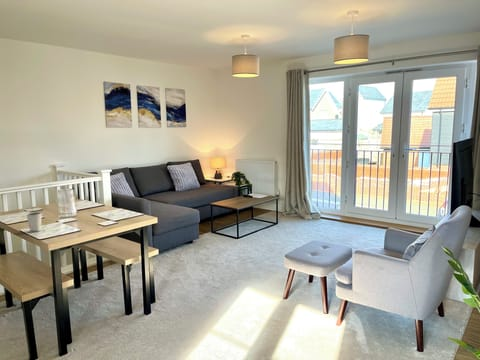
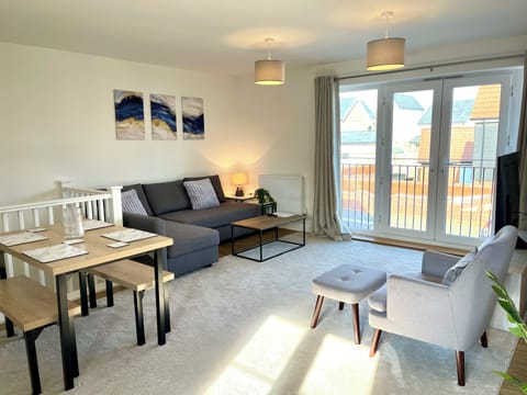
- dixie cup [25,211,43,233]
